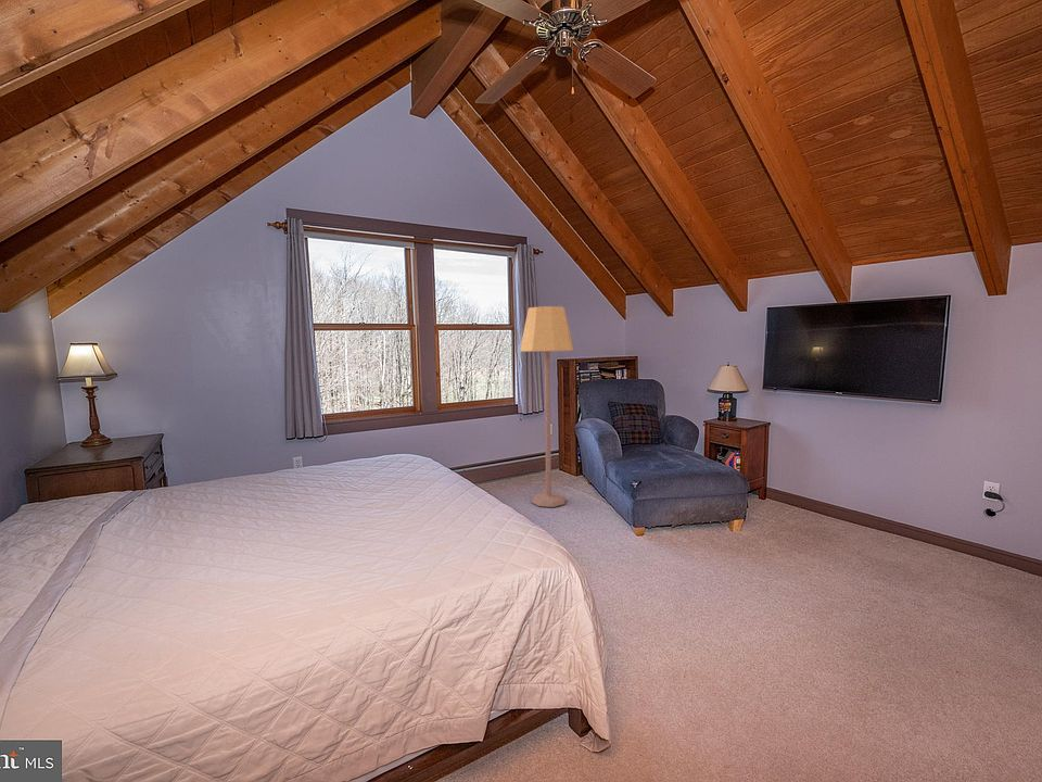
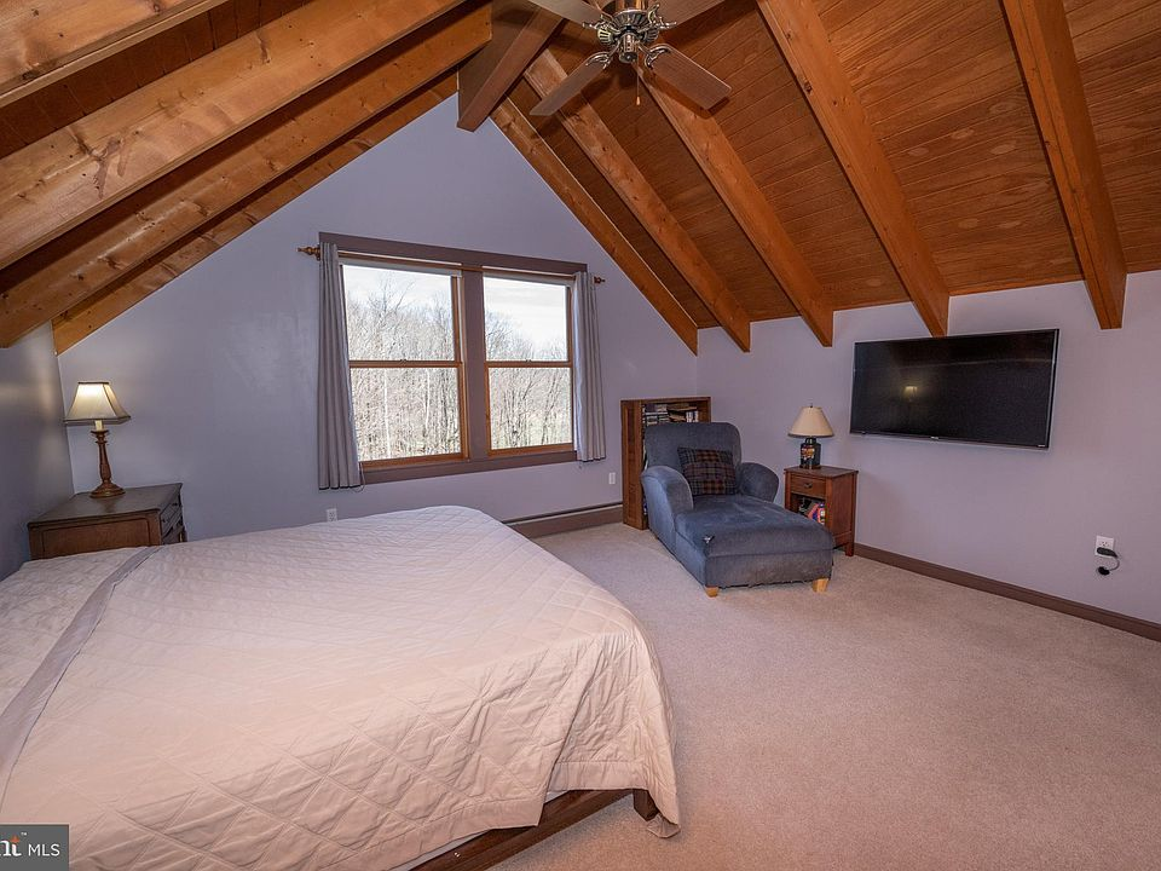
- lamp [519,305,574,508]
